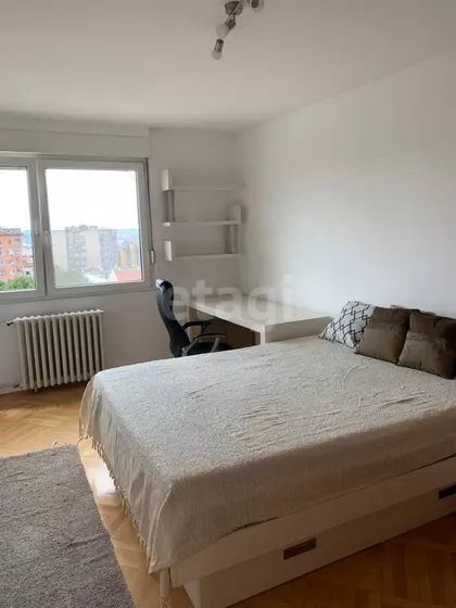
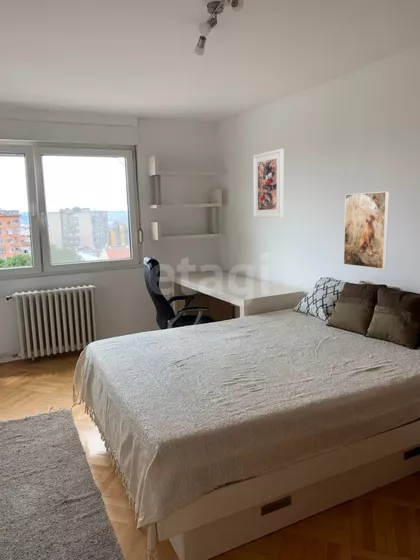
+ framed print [252,148,284,219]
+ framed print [342,191,390,270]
